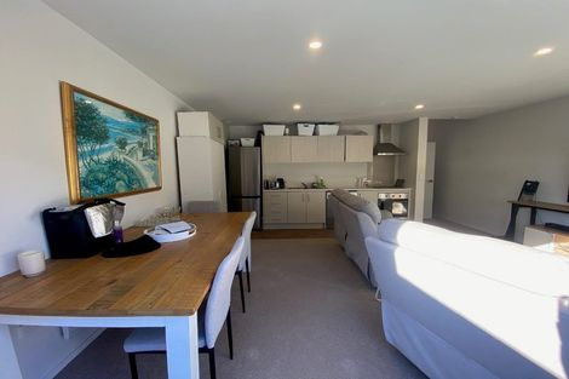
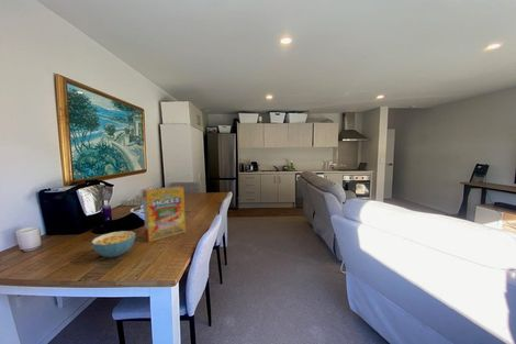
+ cereal bowl [90,230,137,258]
+ cereal box [142,185,187,243]
